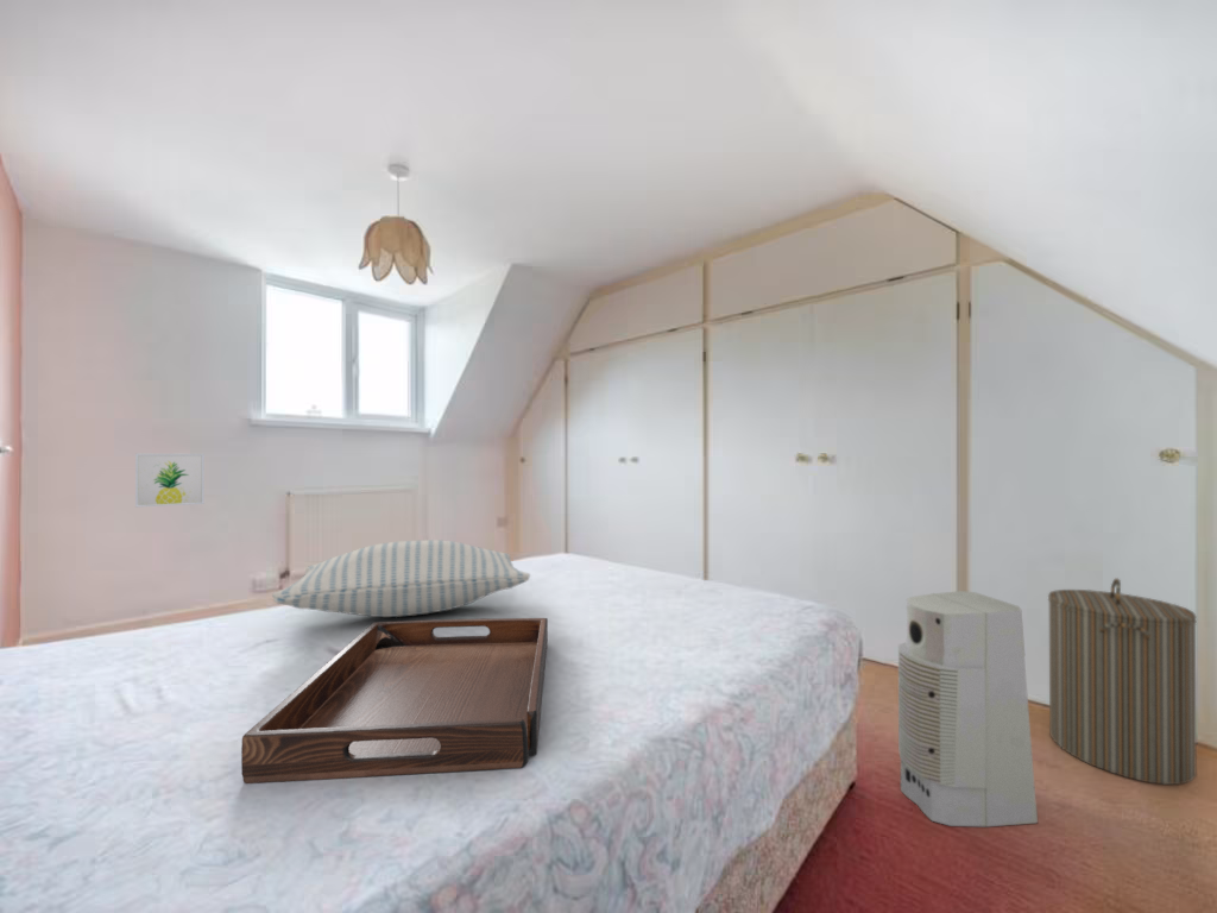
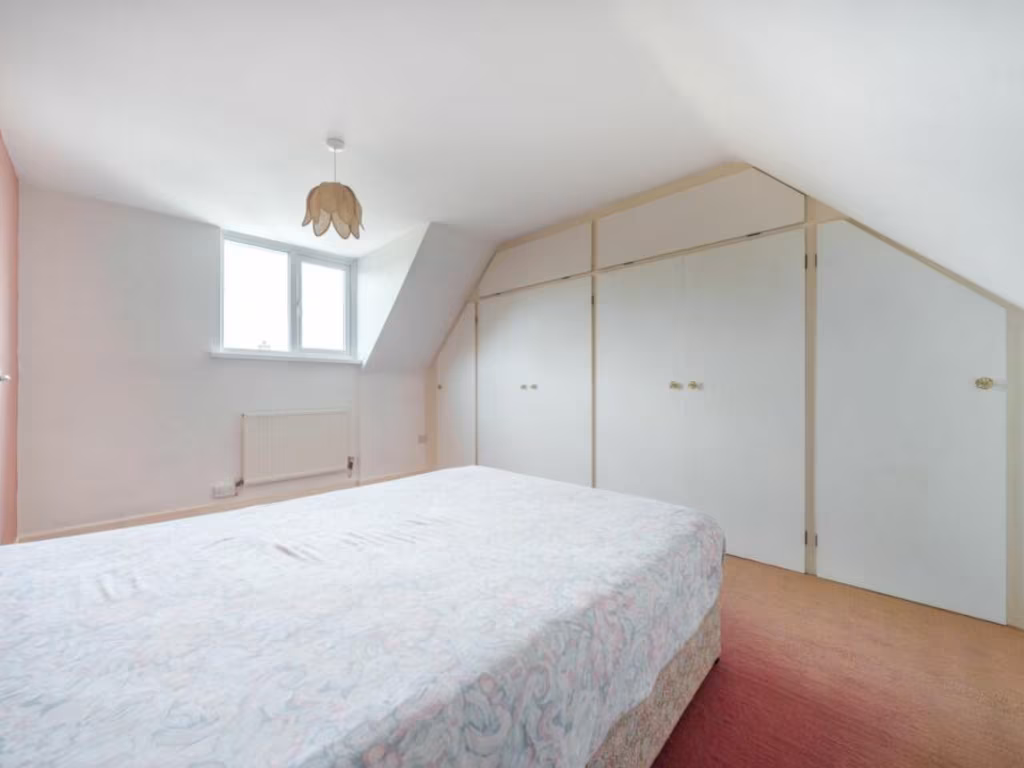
- pillow [271,539,531,618]
- air purifier [897,590,1039,827]
- serving tray [240,617,549,785]
- wall art [134,453,206,509]
- laundry hamper [1047,577,1198,786]
